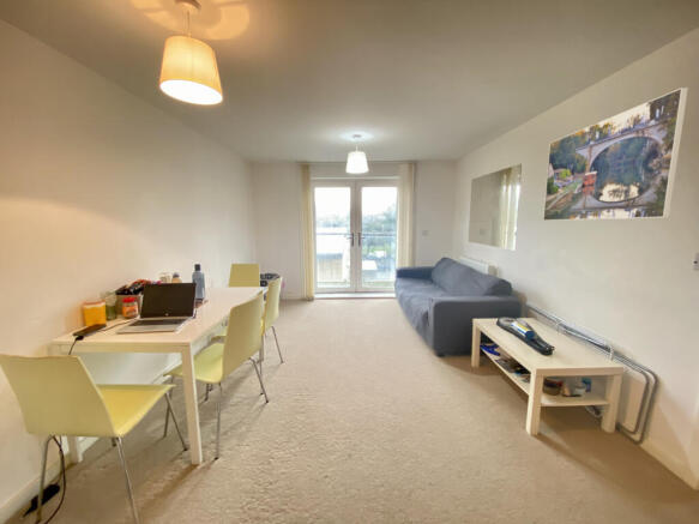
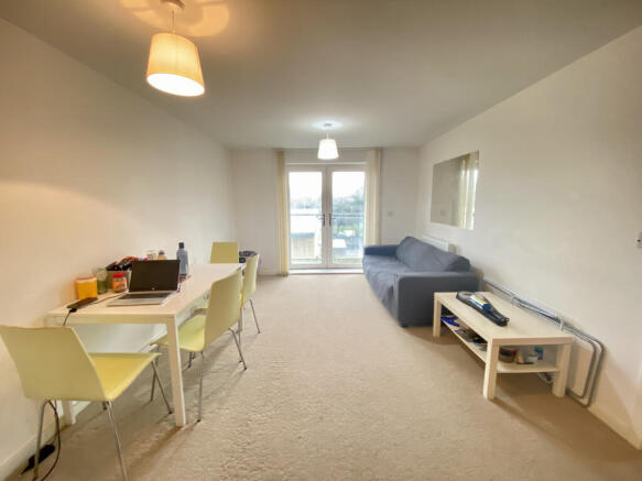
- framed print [542,86,689,222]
